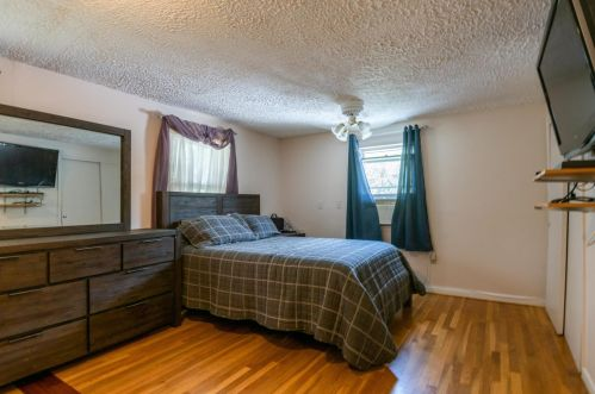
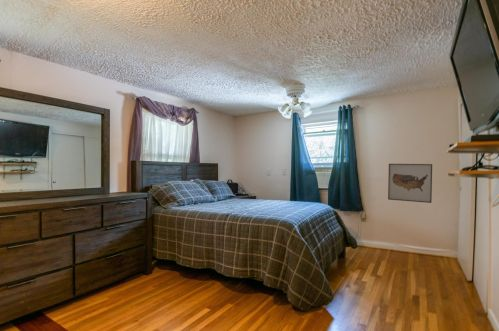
+ wall art [387,163,433,204]
